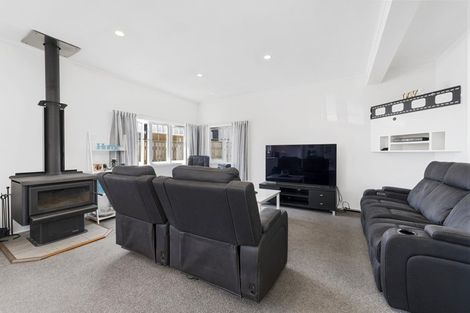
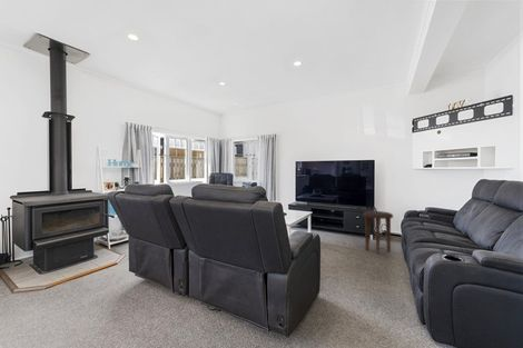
+ side table [362,210,394,255]
